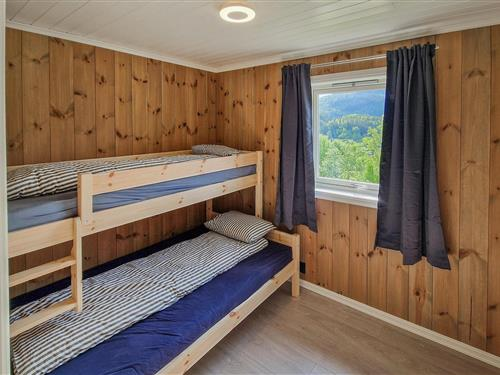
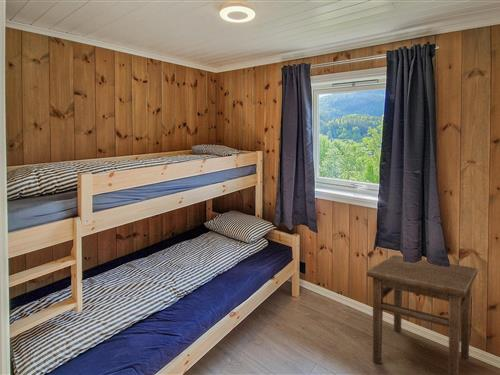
+ side table [366,254,479,375]
